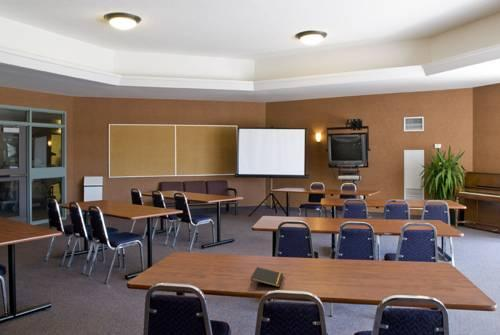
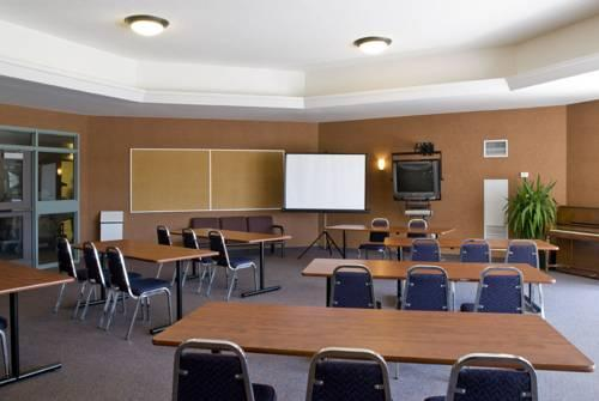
- notepad [250,266,284,288]
